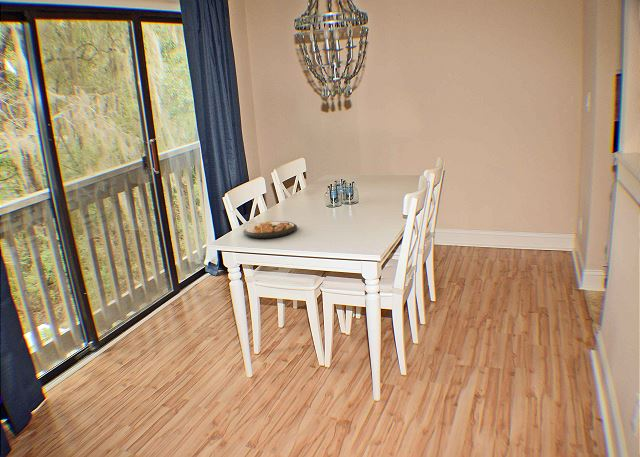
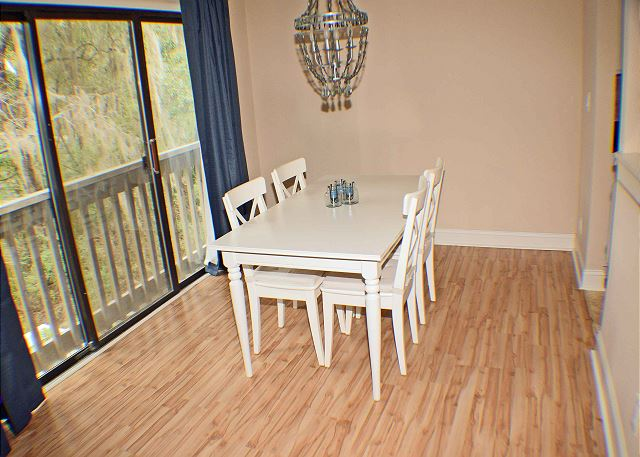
- plate [242,220,298,239]
